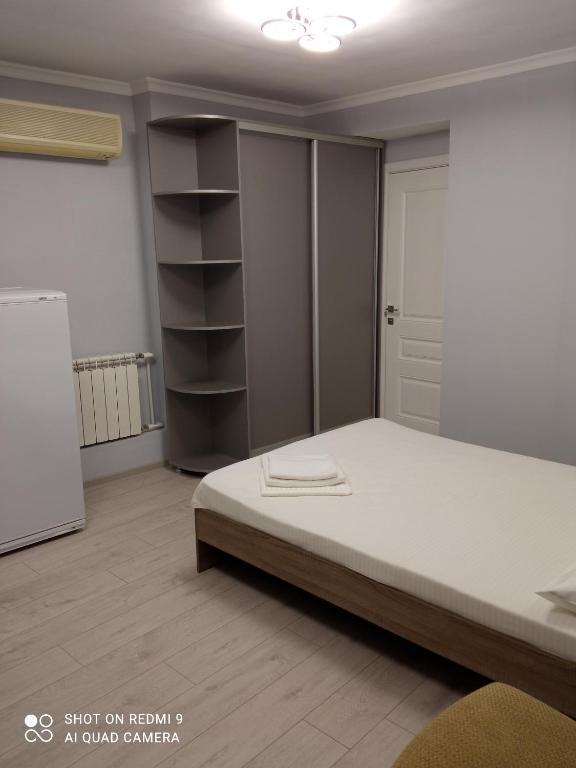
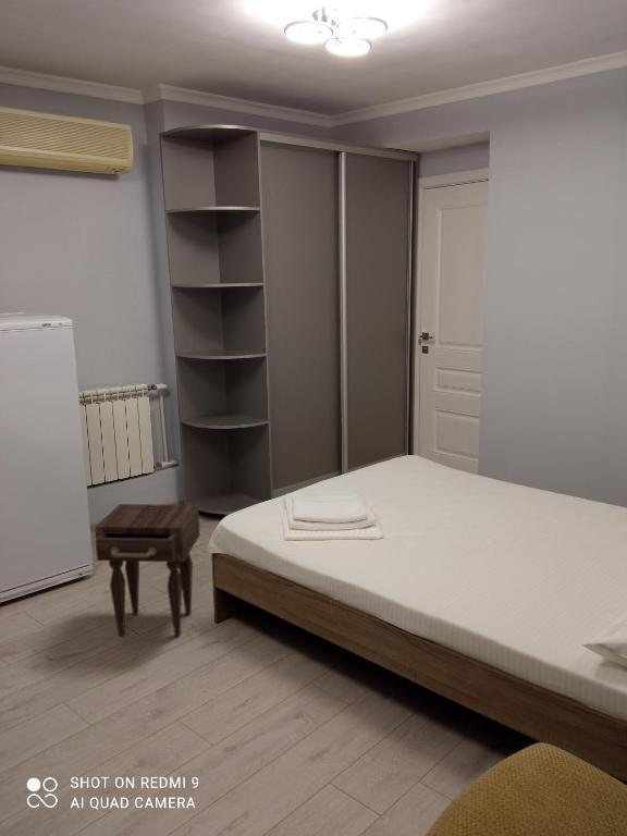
+ nightstand [94,503,201,638]
